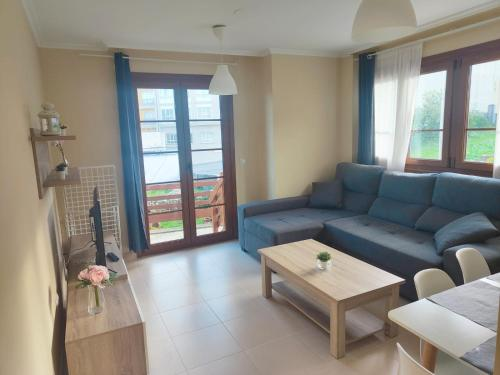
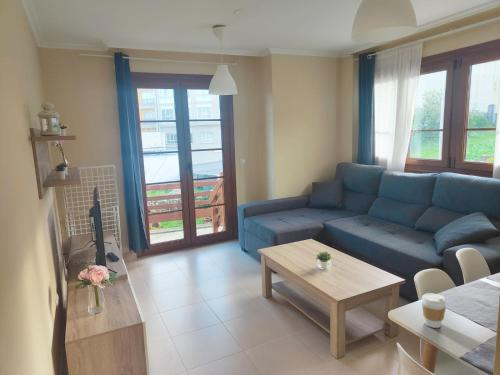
+ coffee cup [421,292,447,329]
